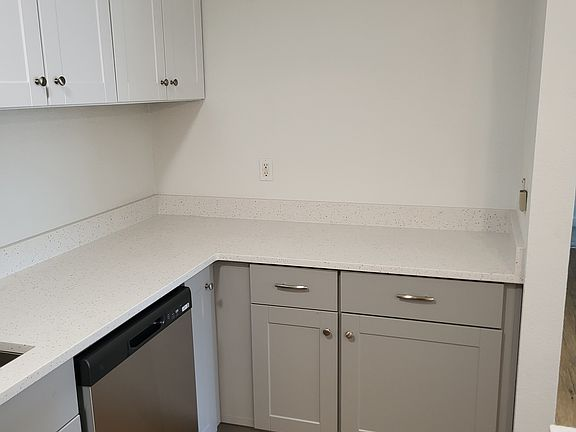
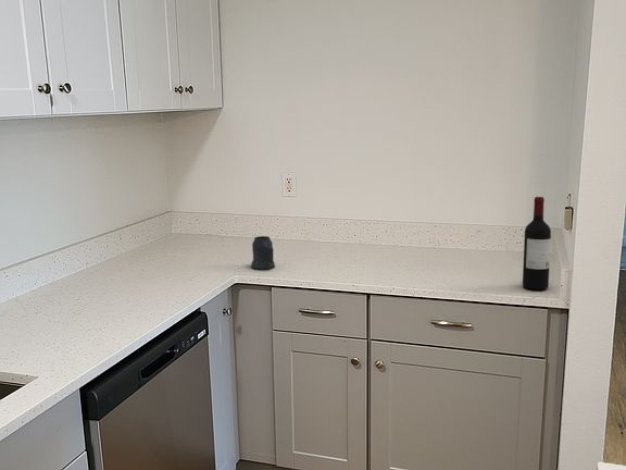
+ mug [250,235,276,270]
+ wine bottle [522,196,552,290]
